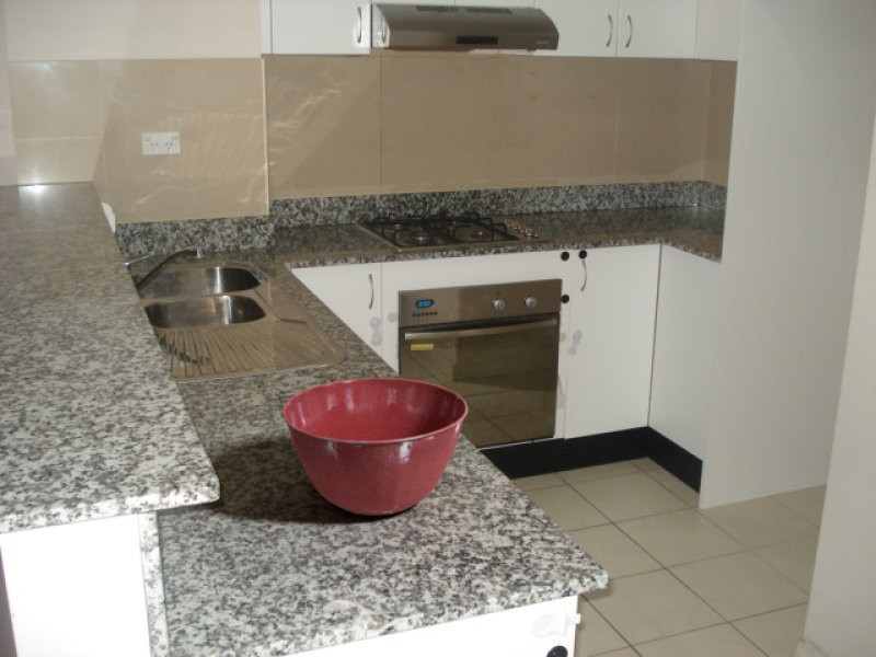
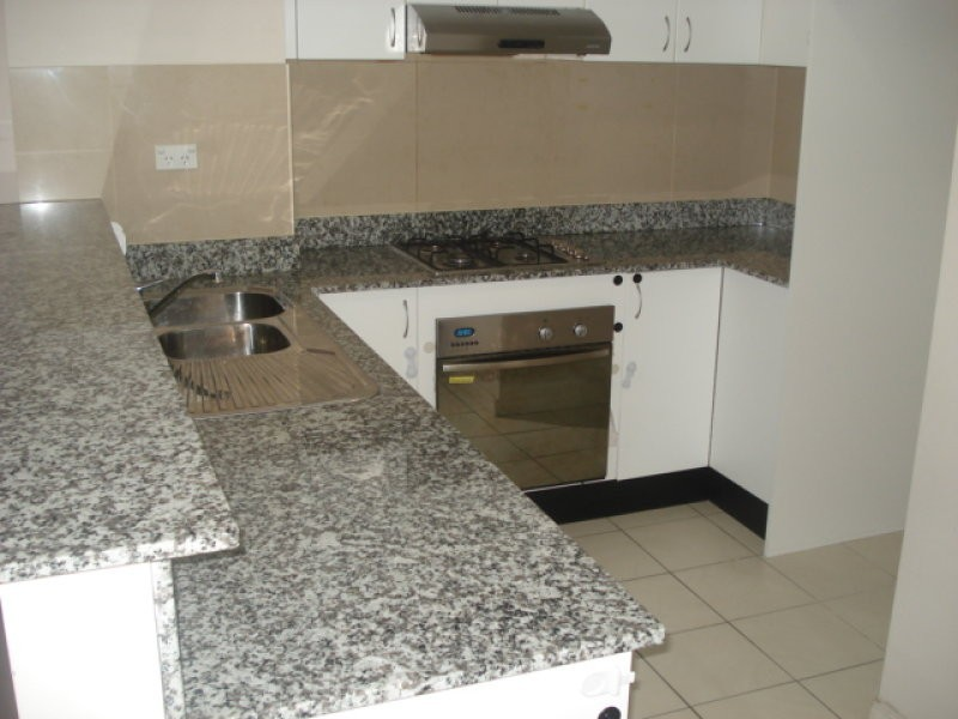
- mixing bowl [281,377,469,517]
